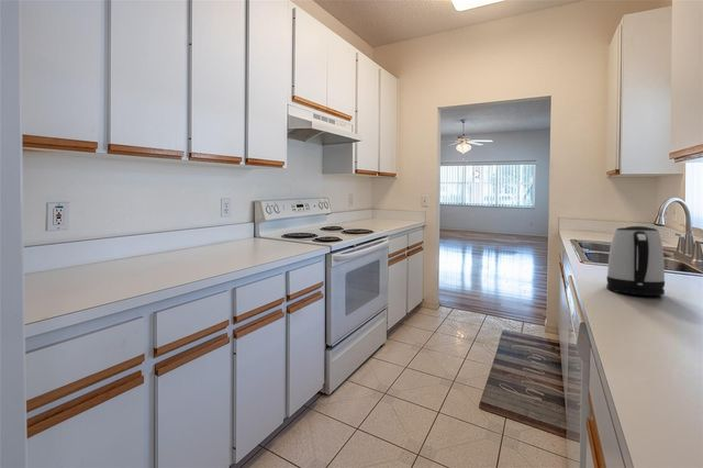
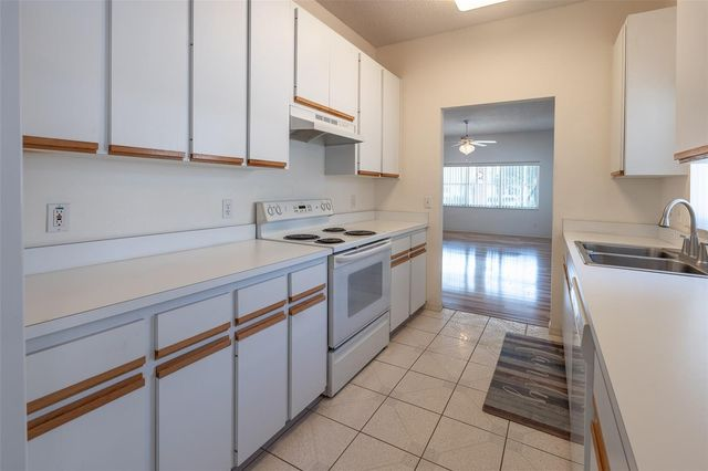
- kettle [605,225,666,297]
